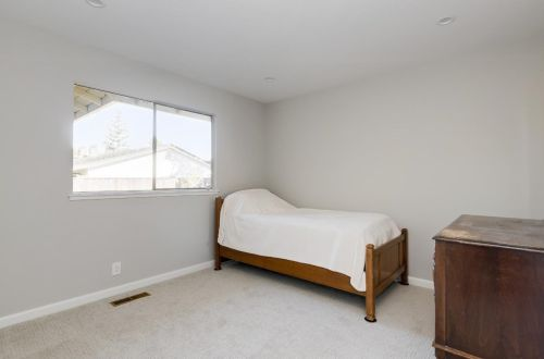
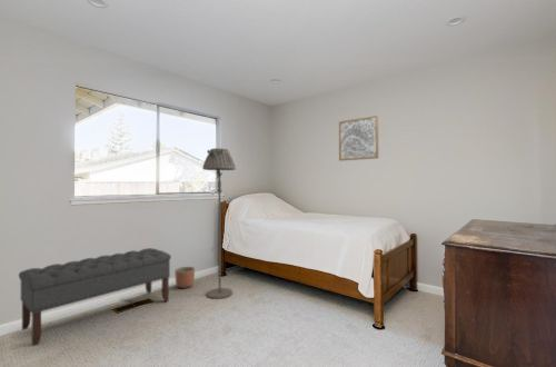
+ bench [18,247,172,347]
+ wall art [338,115,379,162]
+ floor lamp [201,147,237,300]
+ planter [173,266,196,289]
